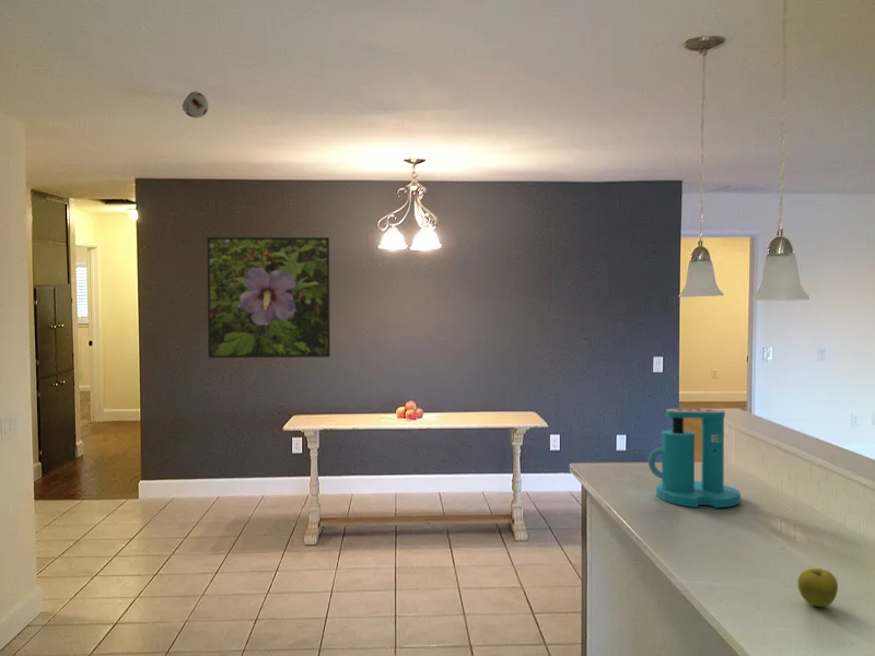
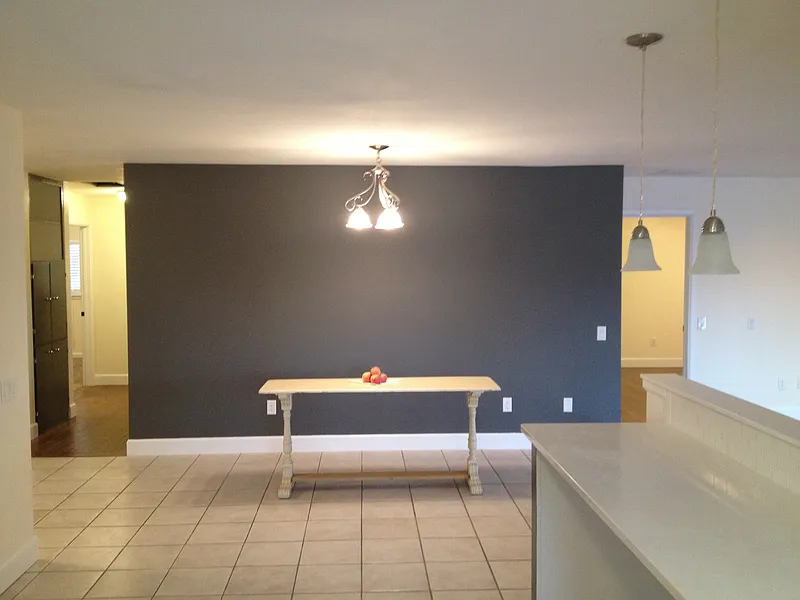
- coffee maker [648,408,742,508]
- smoke detector [182,90,210,119]
- fruit [797,567,839,608]
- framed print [206,236,331,359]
